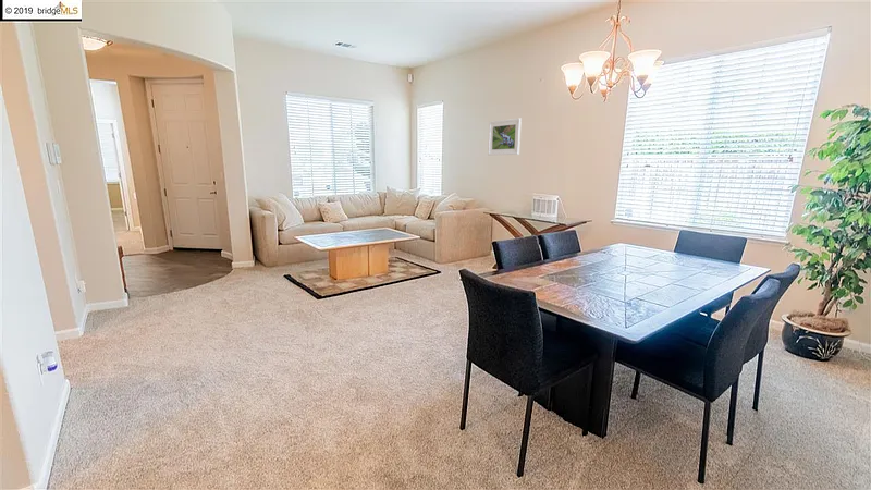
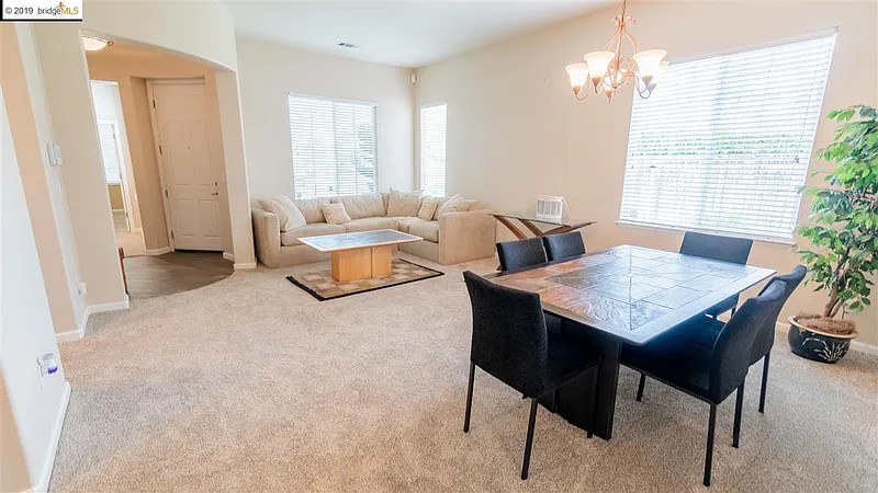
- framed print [487,117,523,156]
